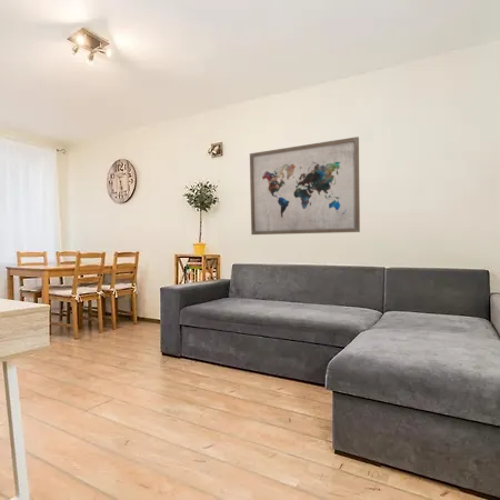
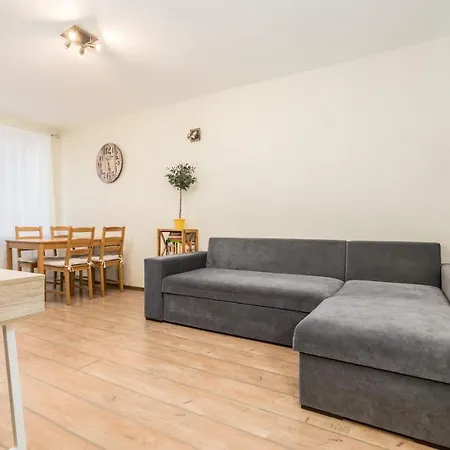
- wall art [249,136,361,236]
